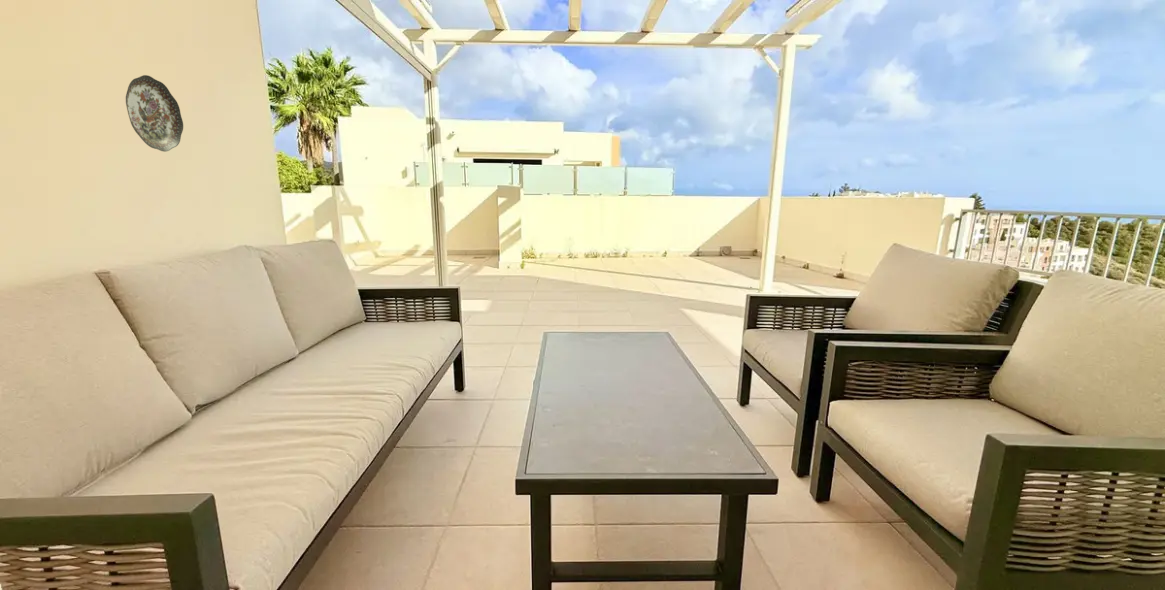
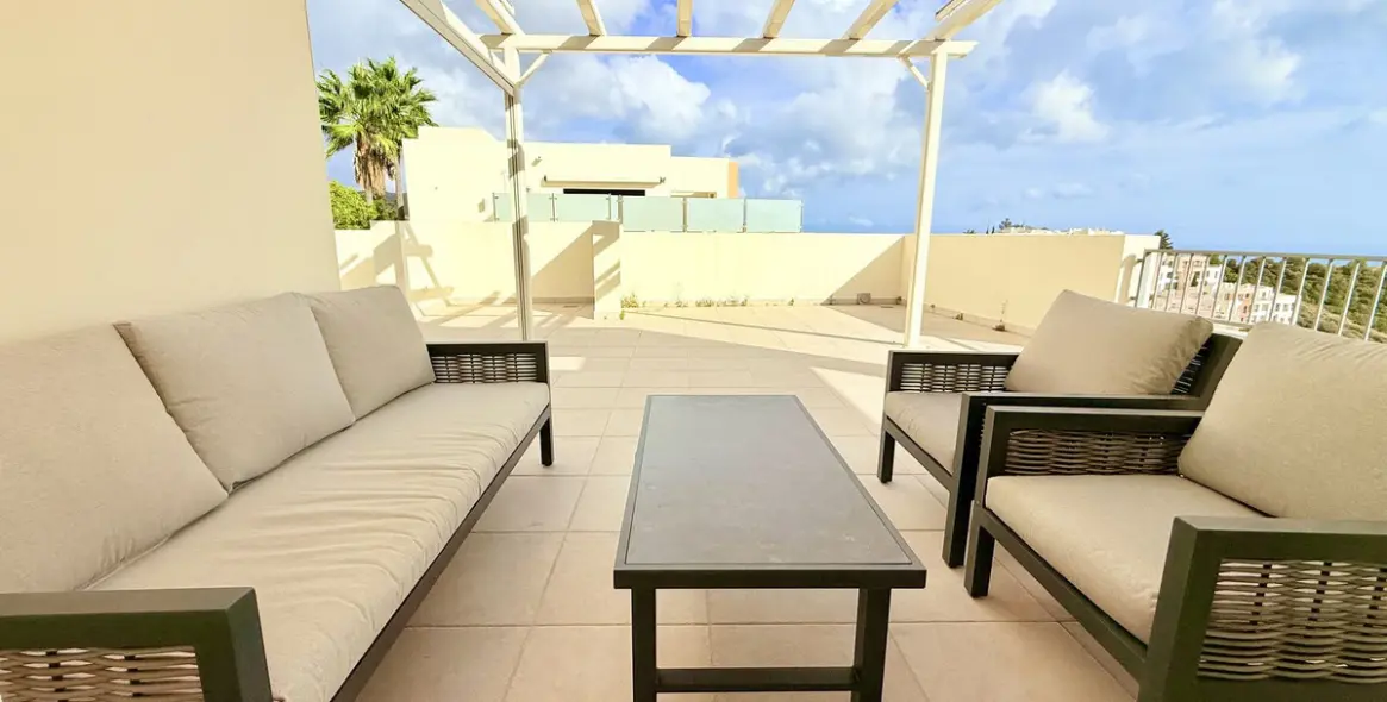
- decorative plate [125,74,184,153]
